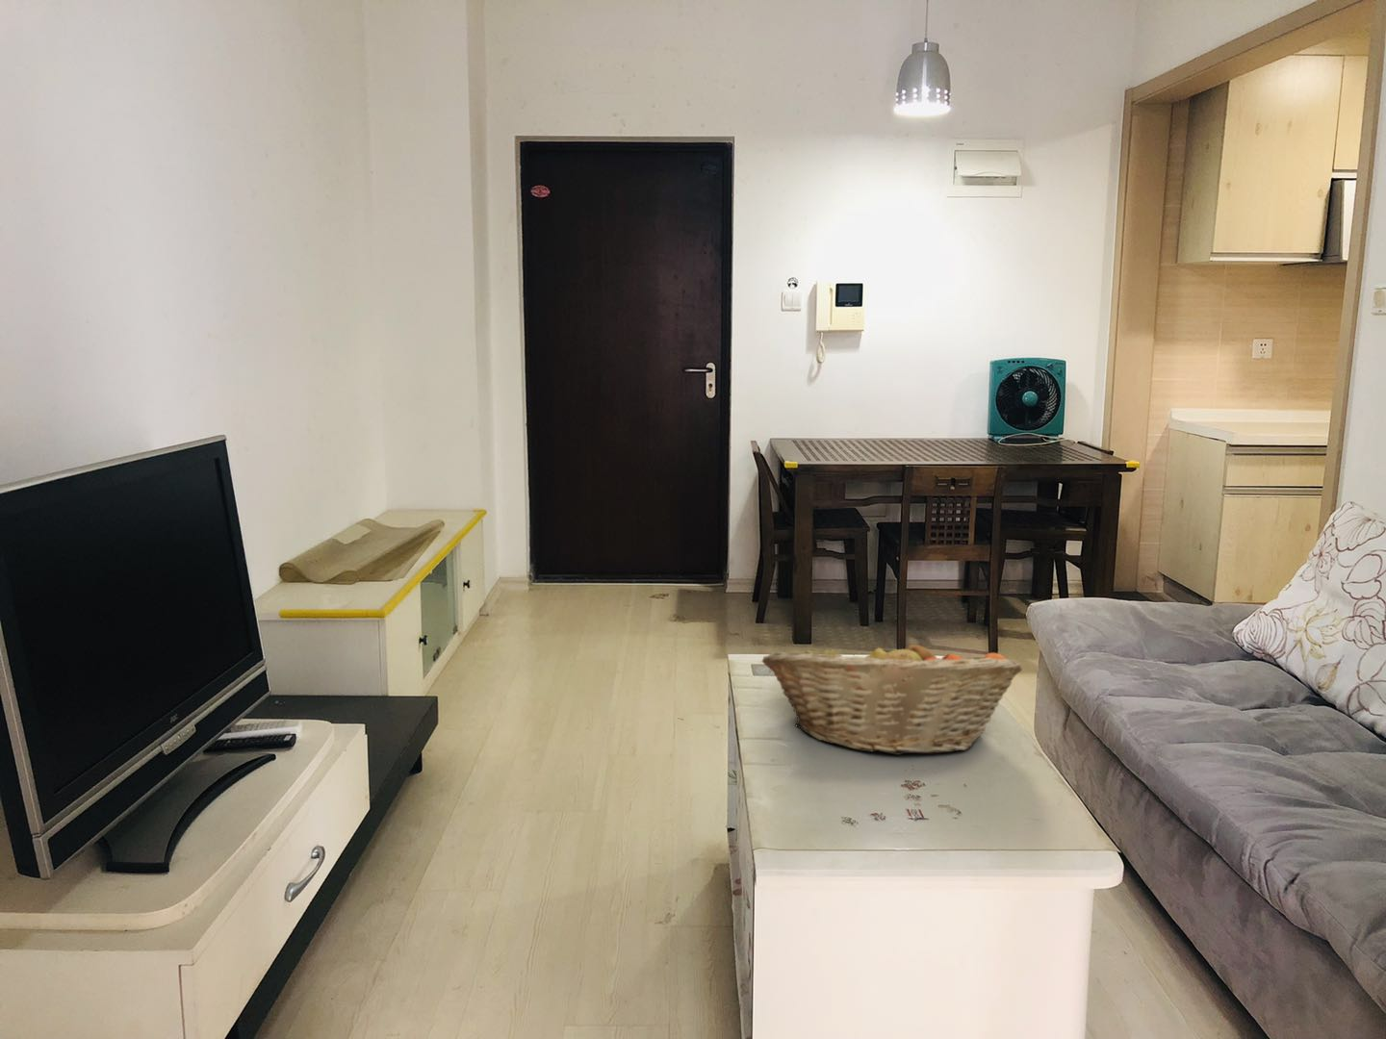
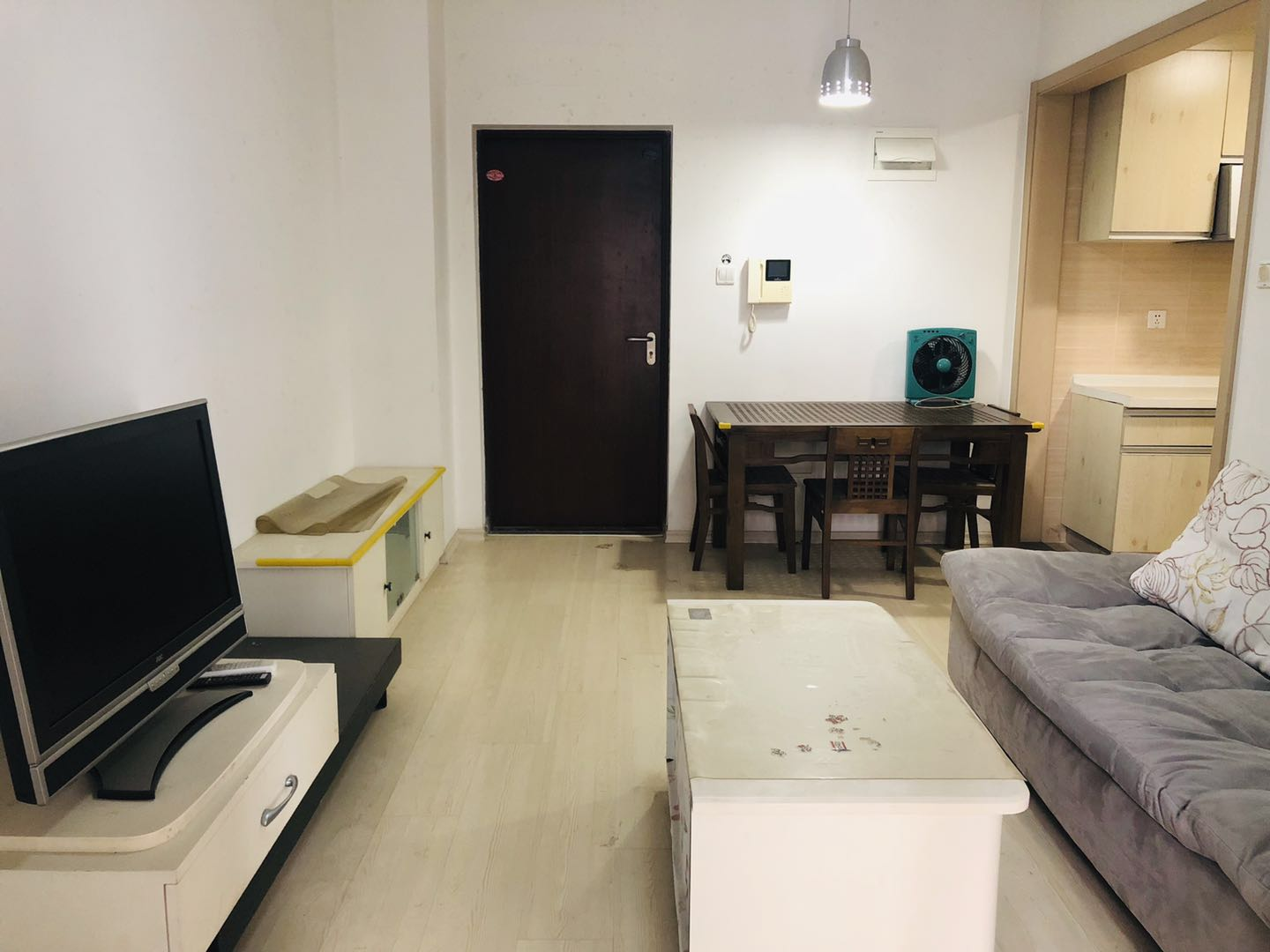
- fruit basket [762,633,1024,756]
